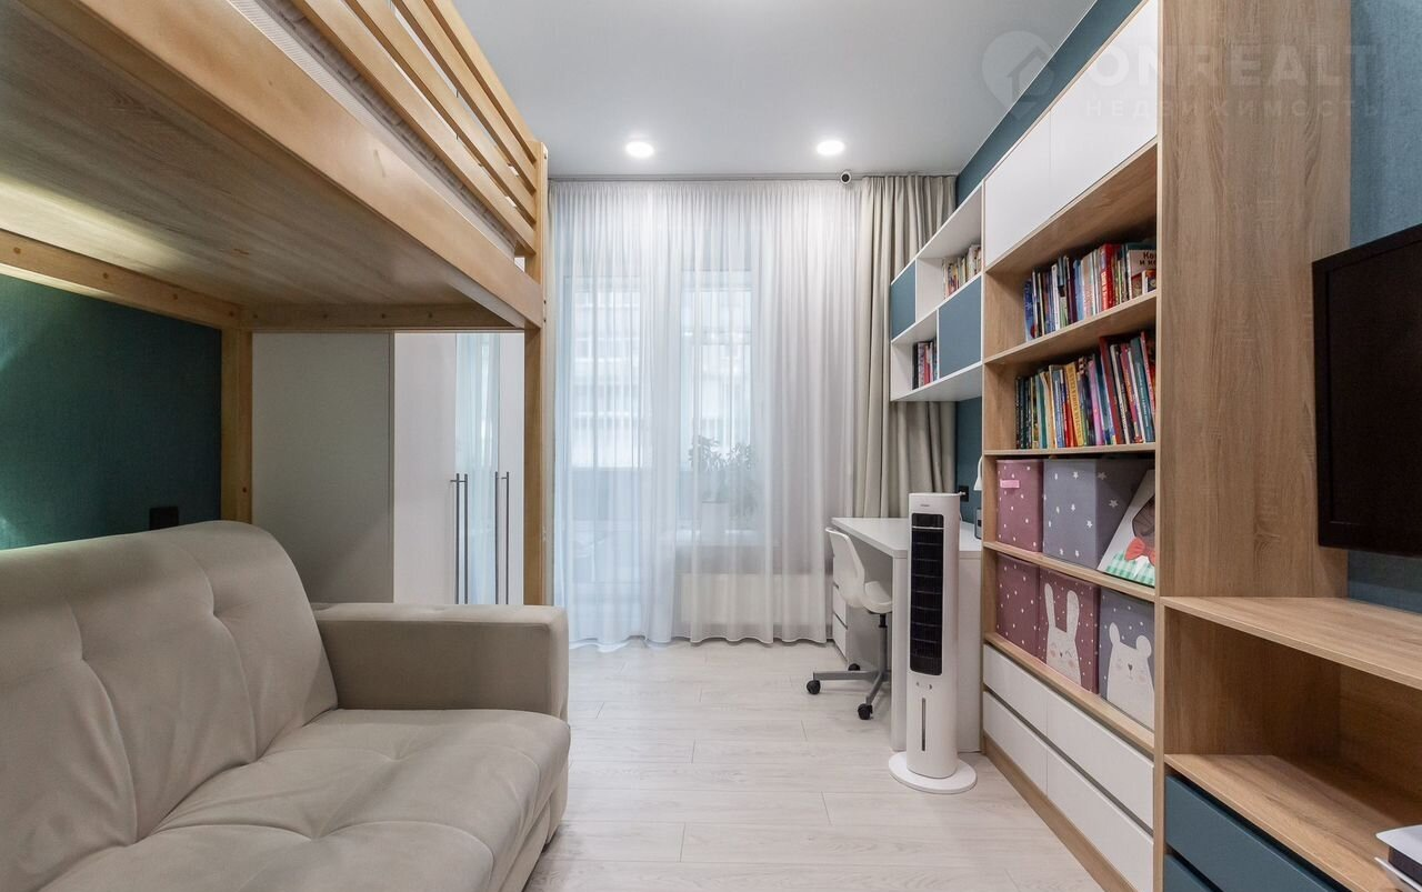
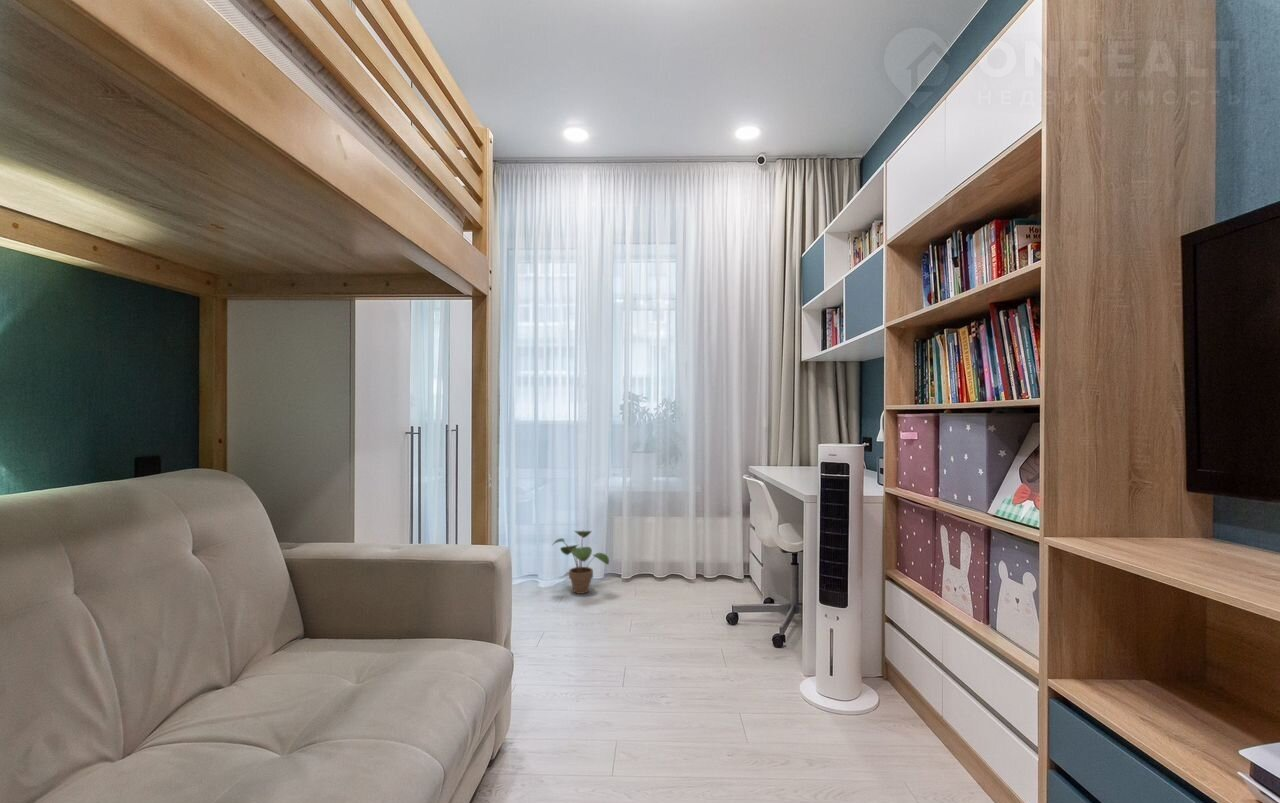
+ potted plant [552,530,610,595]
